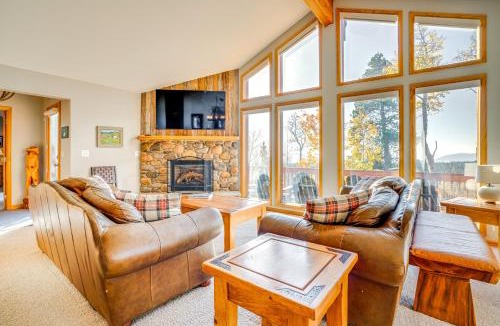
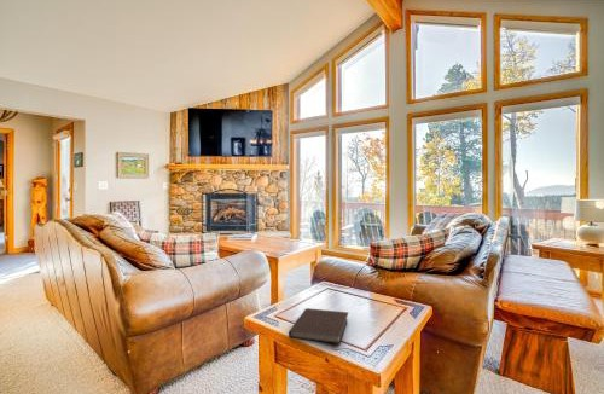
+ notebook [288,307,349,346]
